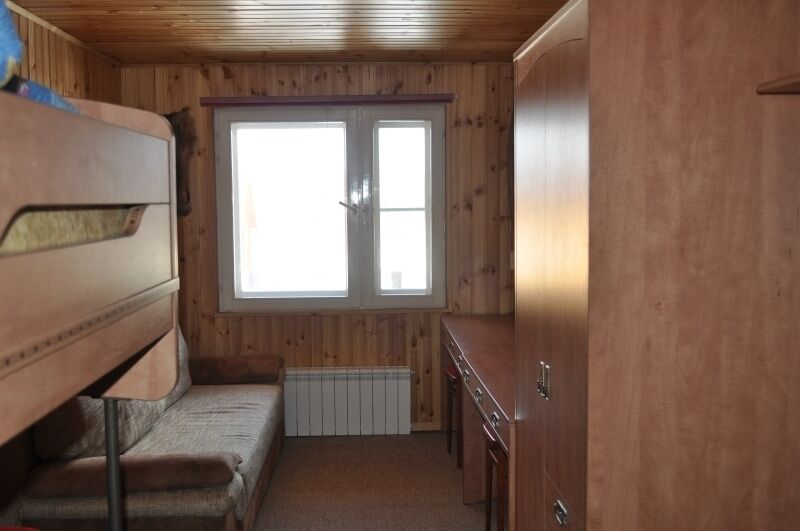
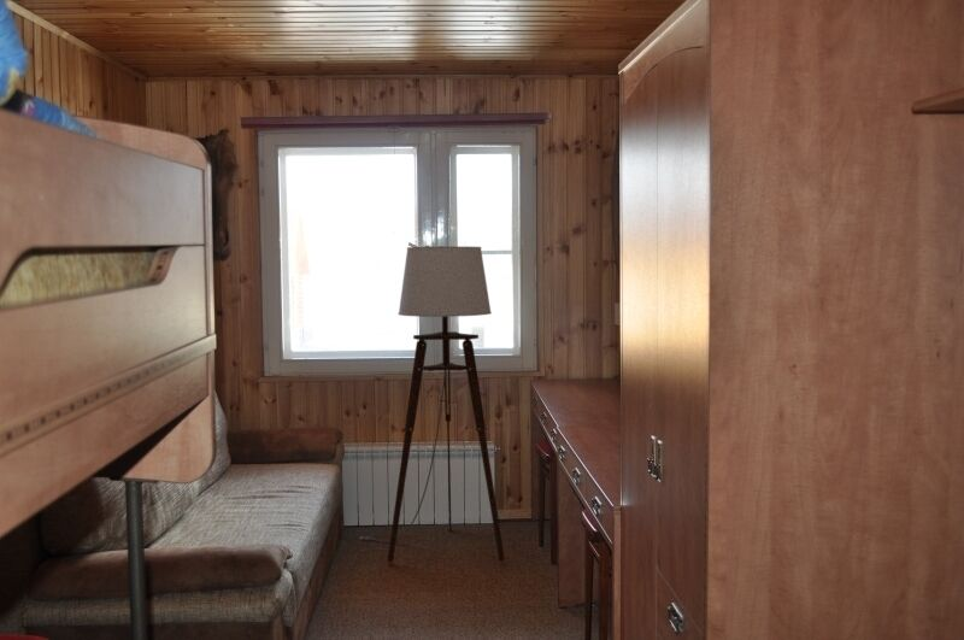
+ floor lamp [358,246,506,563]
